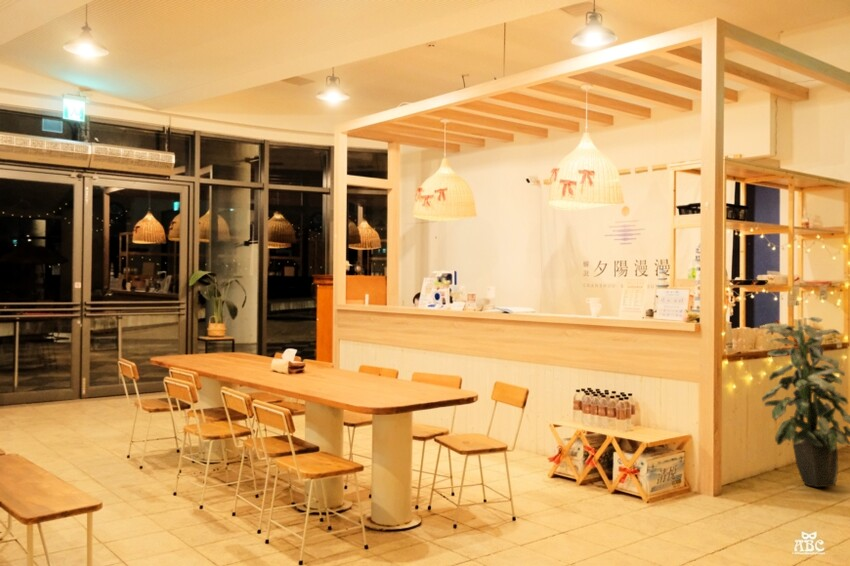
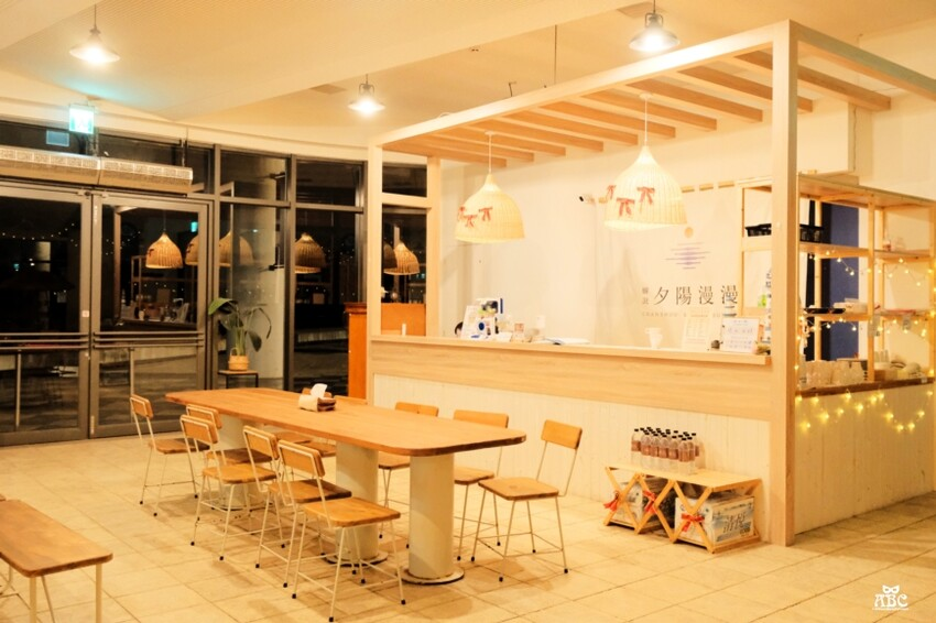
- indoor plant [760,316,850,488]
